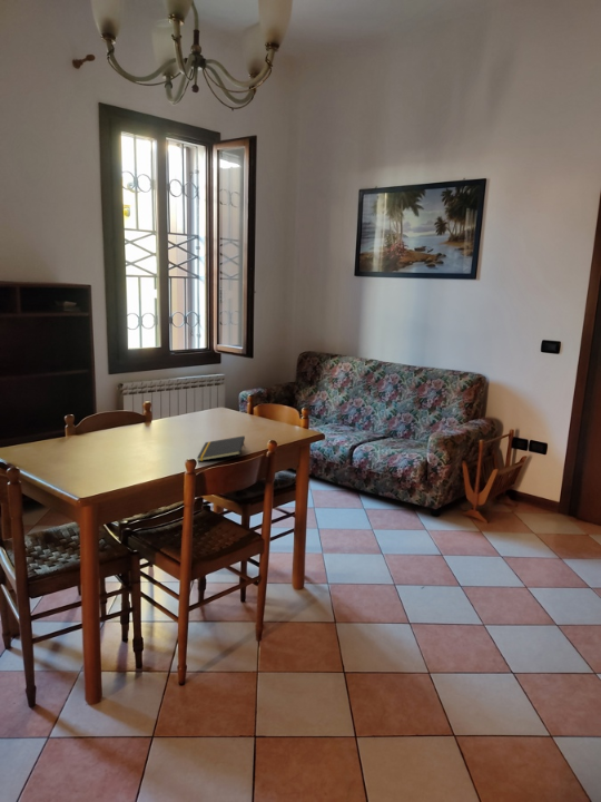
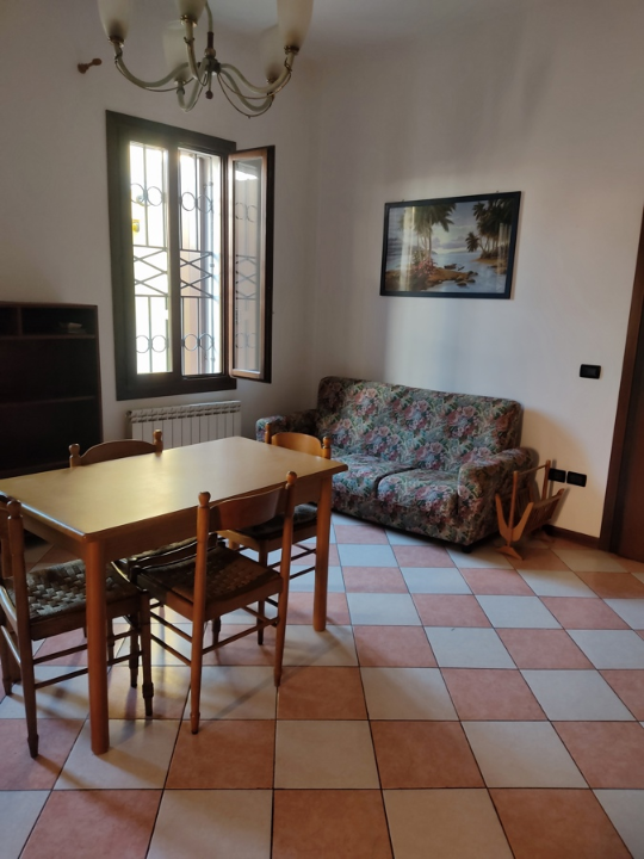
- notepad [196,434,246,462]
